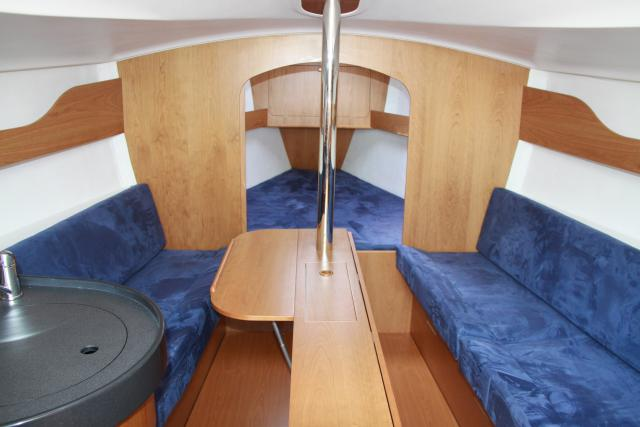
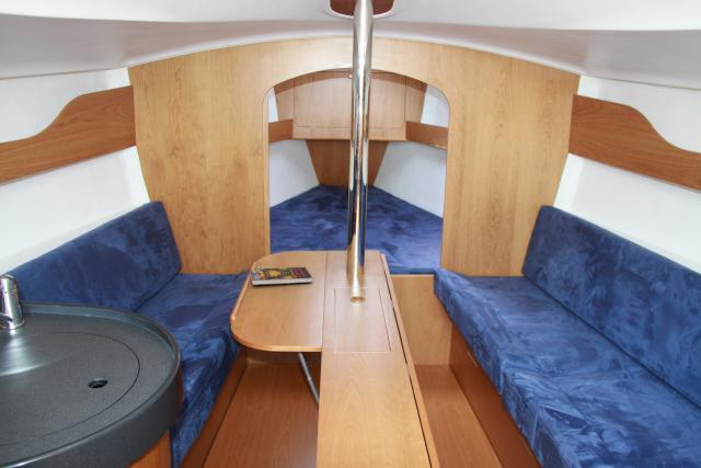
+ book [248,266,313,286]
